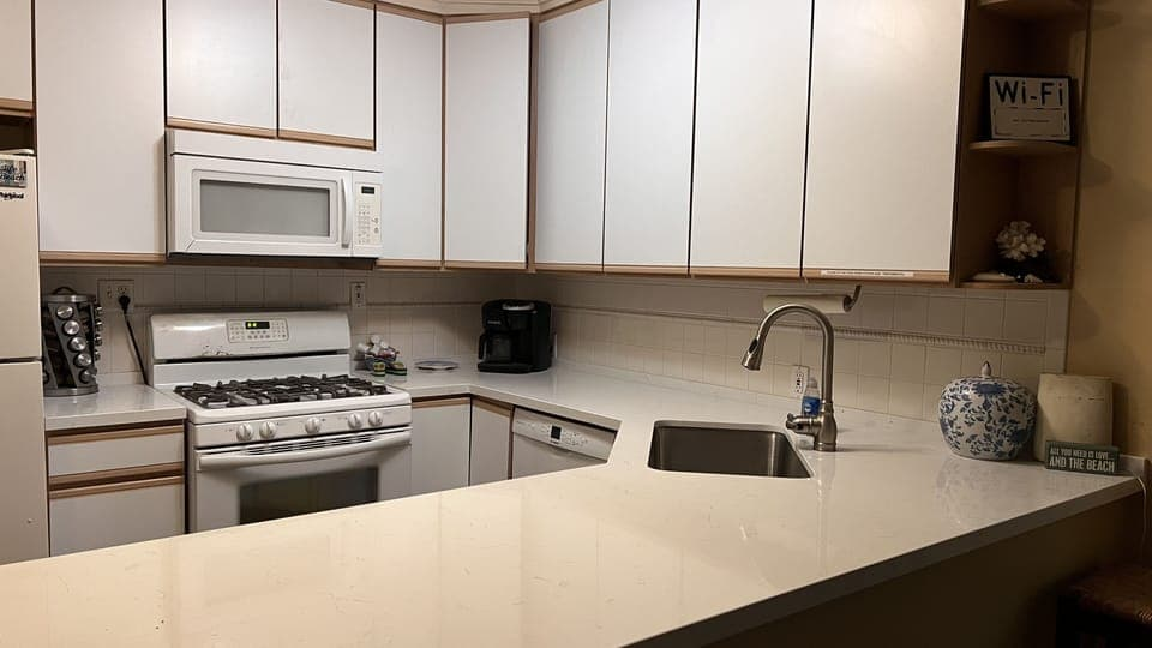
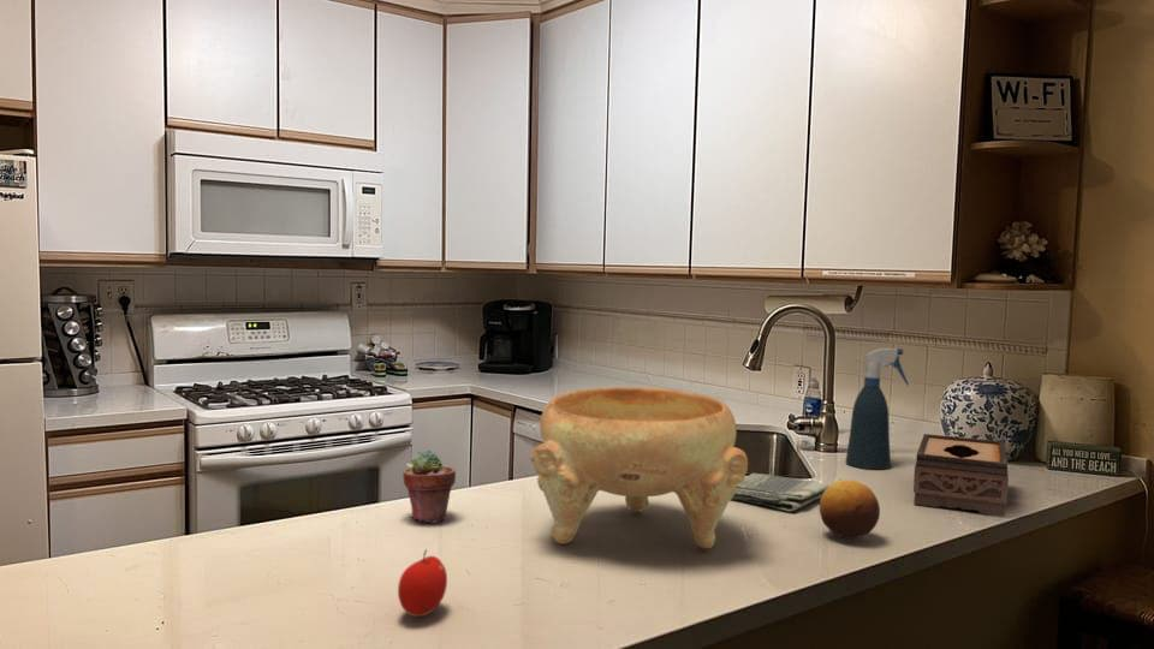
+ dish towel [732,472,831,512]
+ apple [397,548,448,618]
+ tissue box [912,433,1010,518]
+ fruit [819,478,881,540]
+ spray bottle [845,347,910,470]
+ decorative bowl [529,386,749,550]
+ potted succulent [401,449,457,524]
